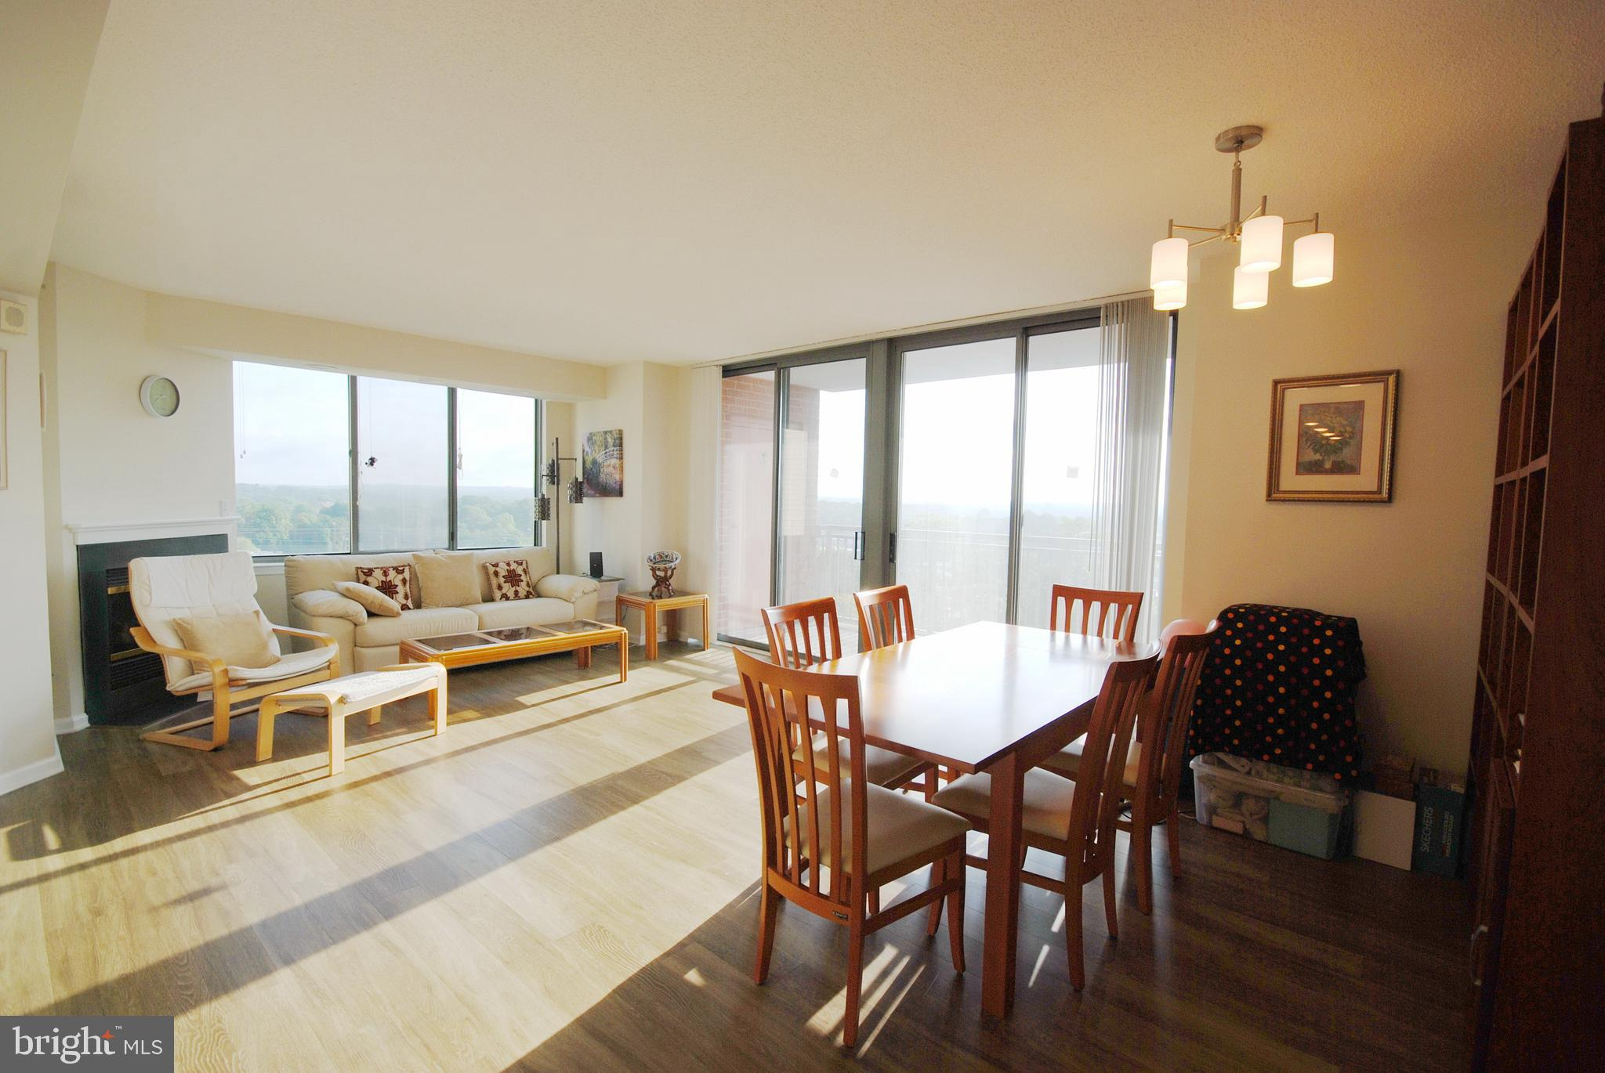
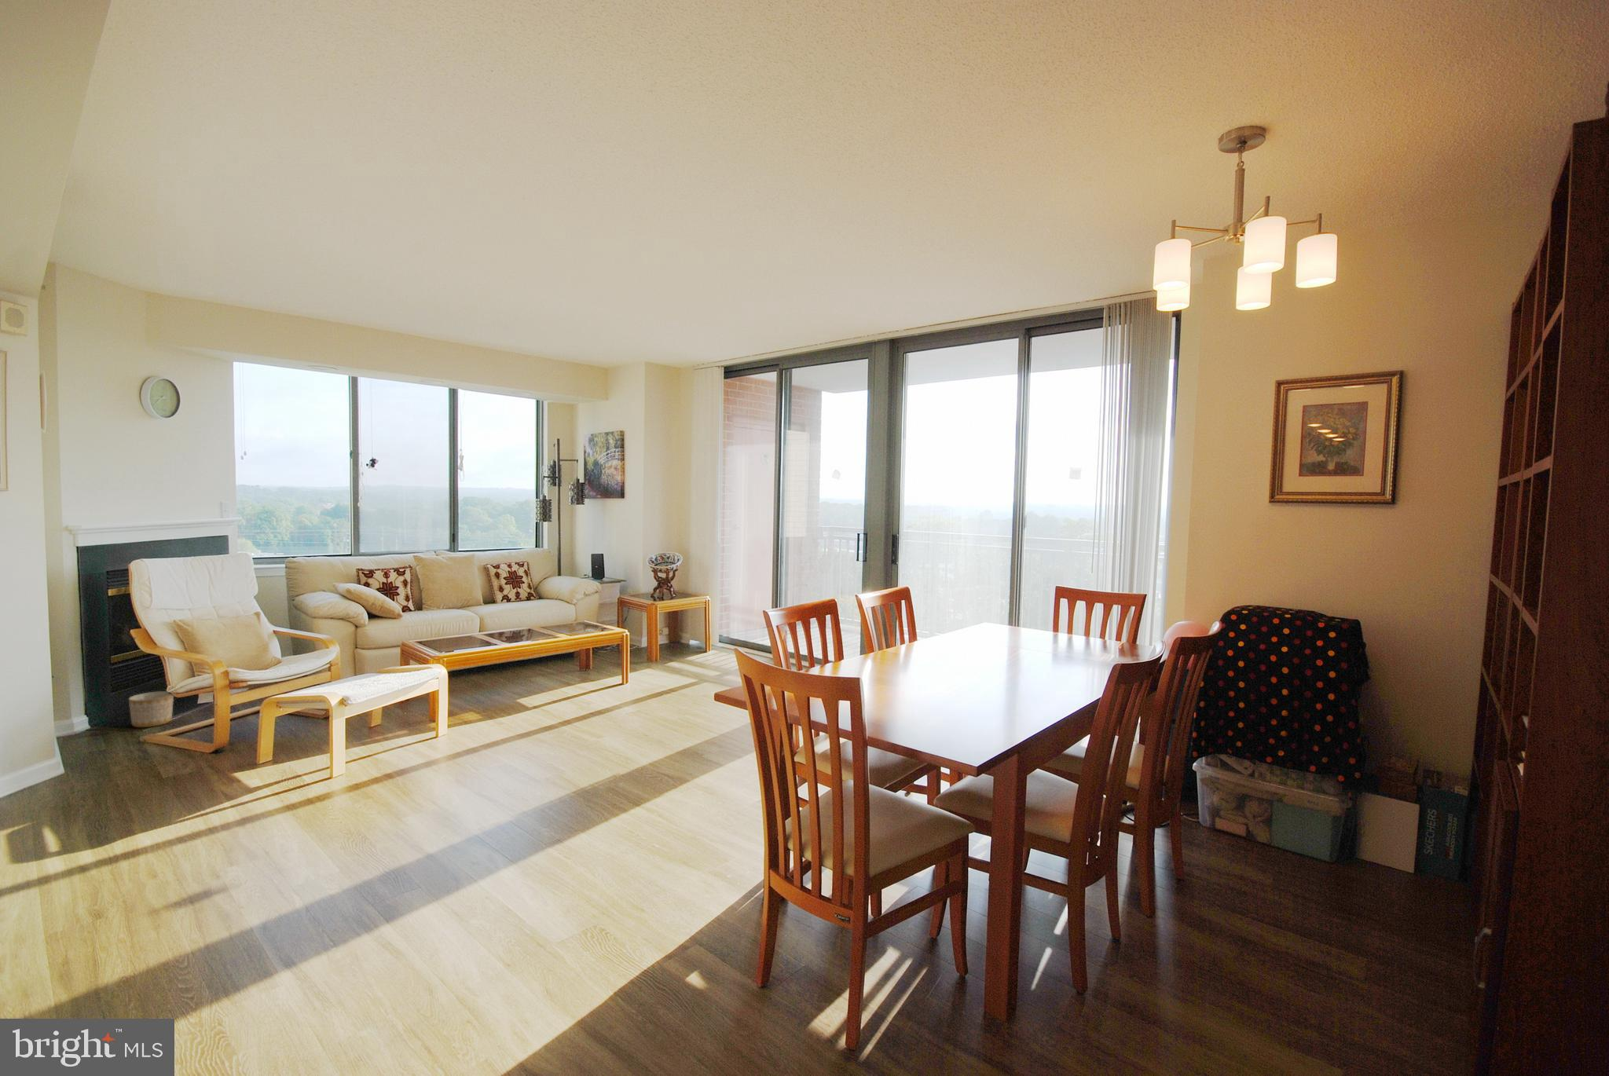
+ planter [128,691,174,728]
